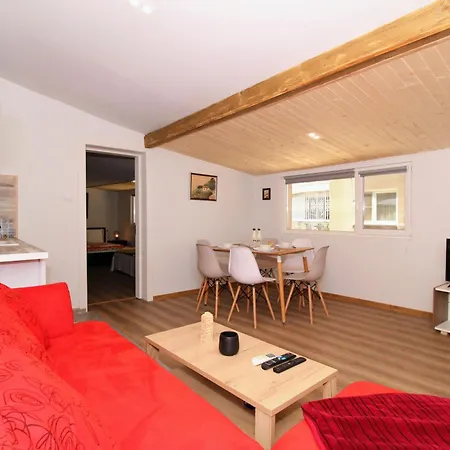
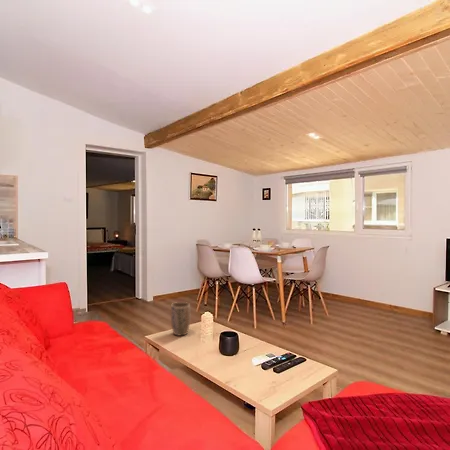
+ plant pot [170,301,191,337]
